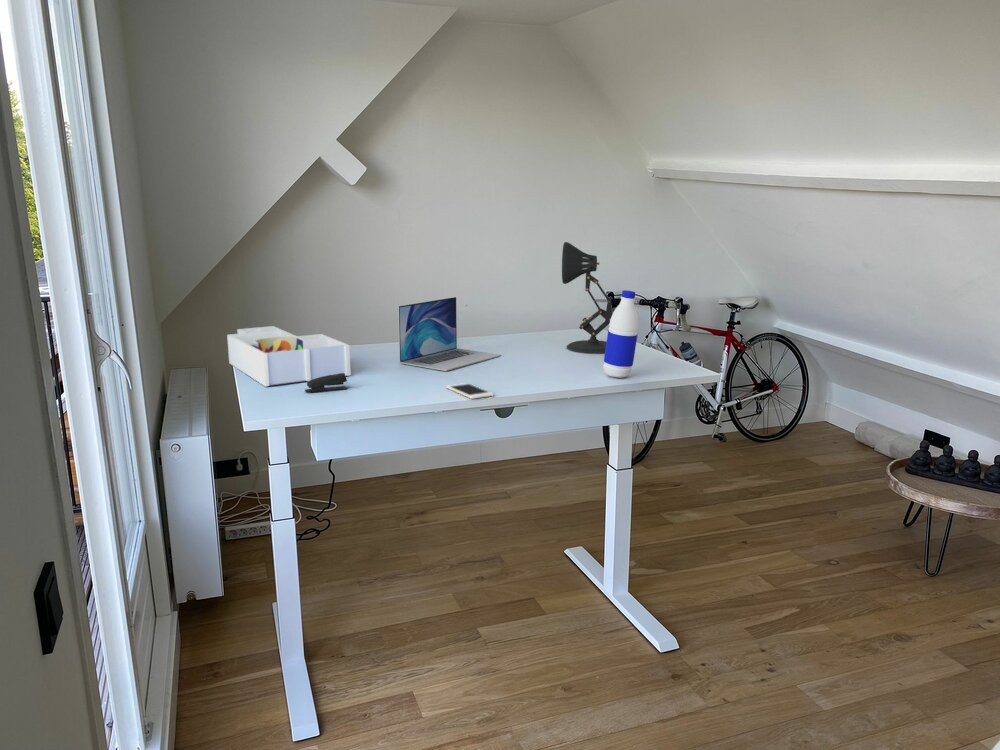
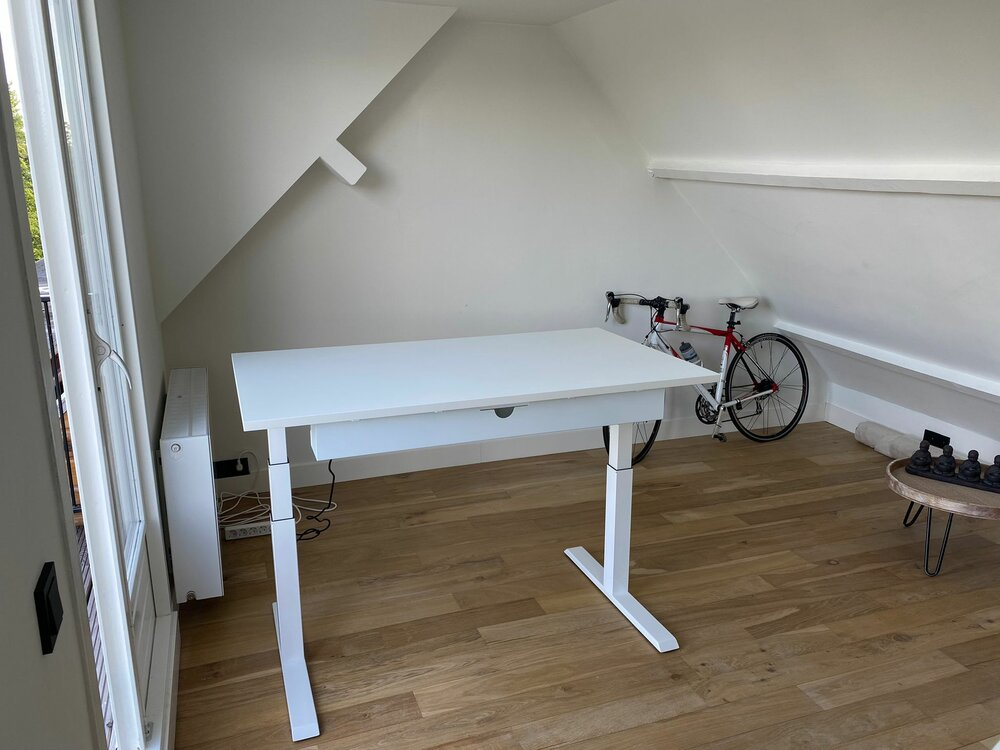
- desk organizer [226,325,352,387]
- cell phone [445,382,495,400]
- desk lamp [561,241,614,354]
- water bottle [603,289,639,379]
- stapler [304,373,348,393]
- laptop [397,296,502,372]
